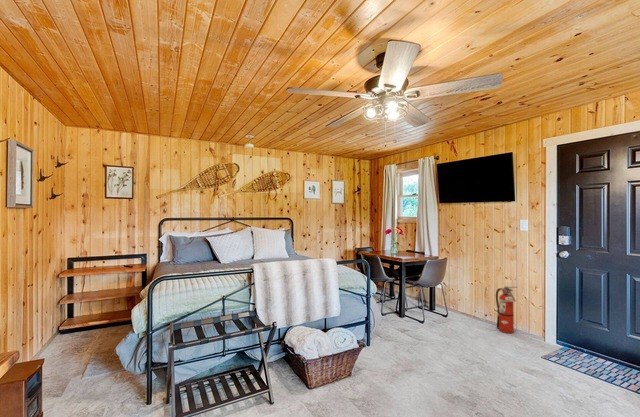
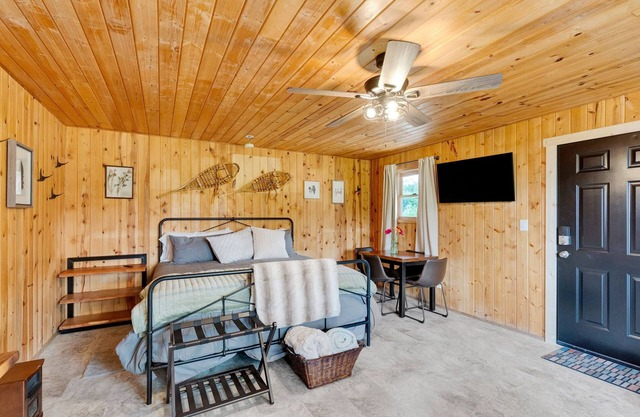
- fire extinguisher [495,285,518,335]
